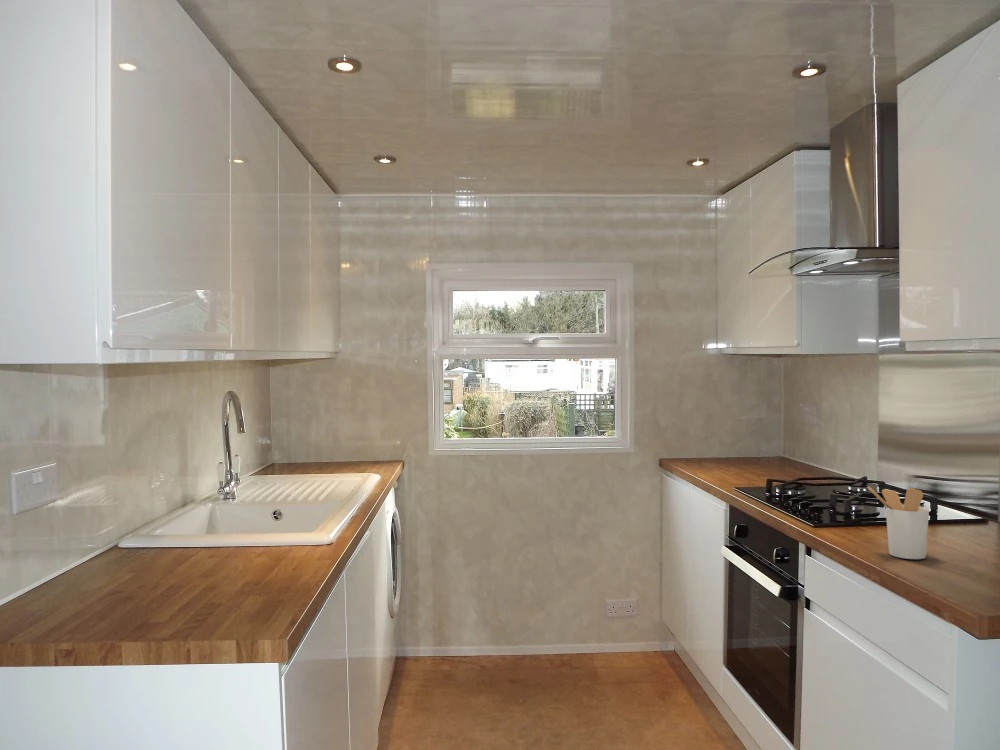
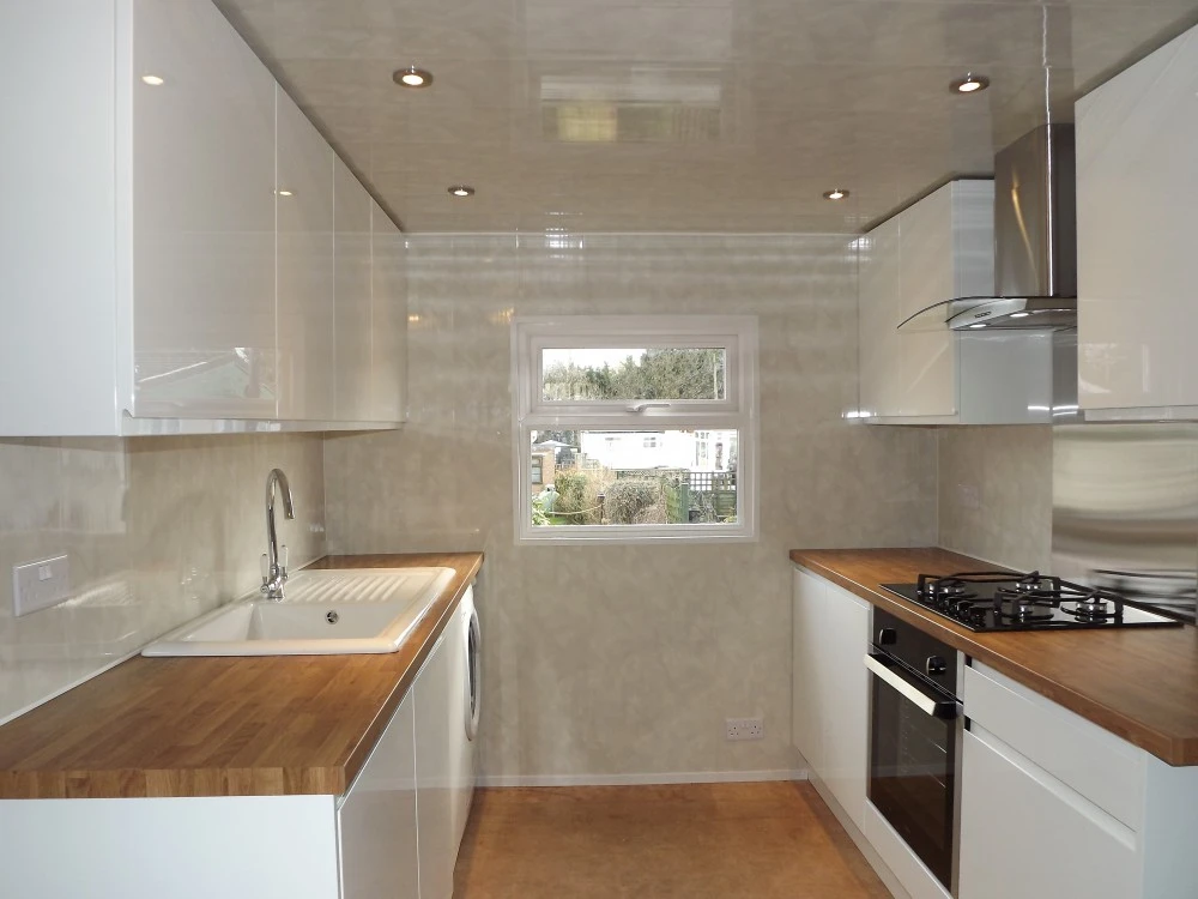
- utensil holder [866,485,930,560]
